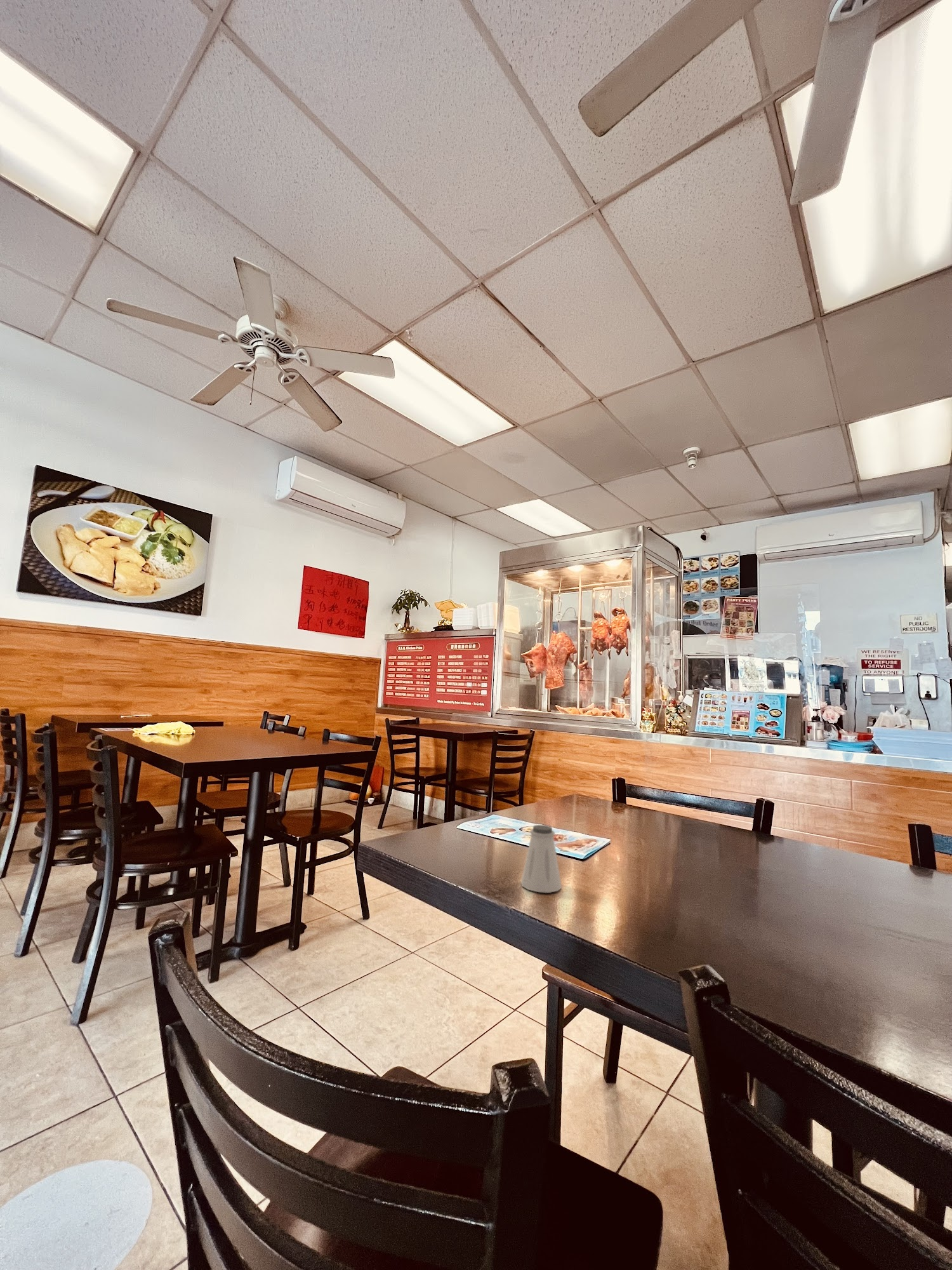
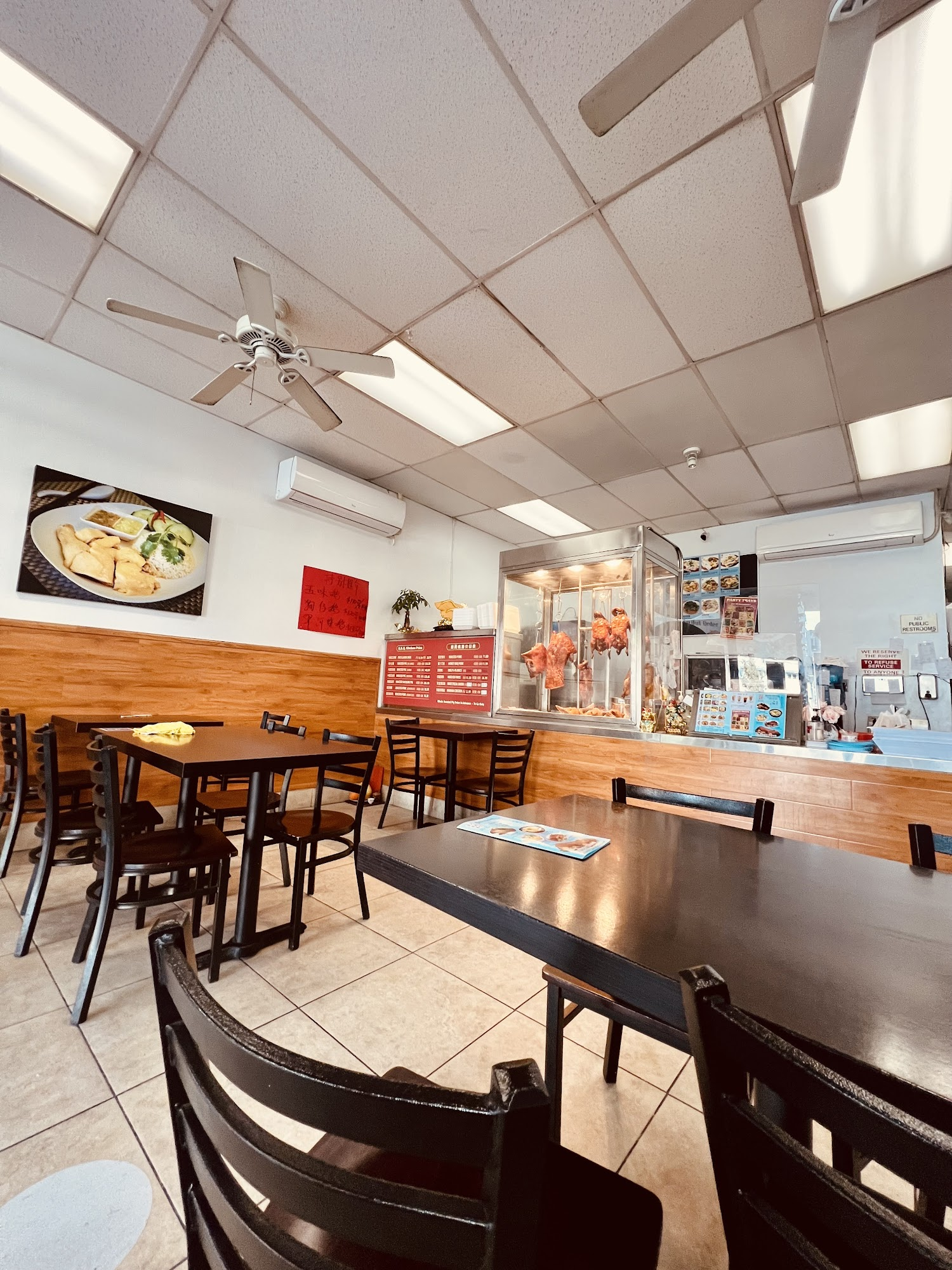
- saltshaker [520,824,562,893]
